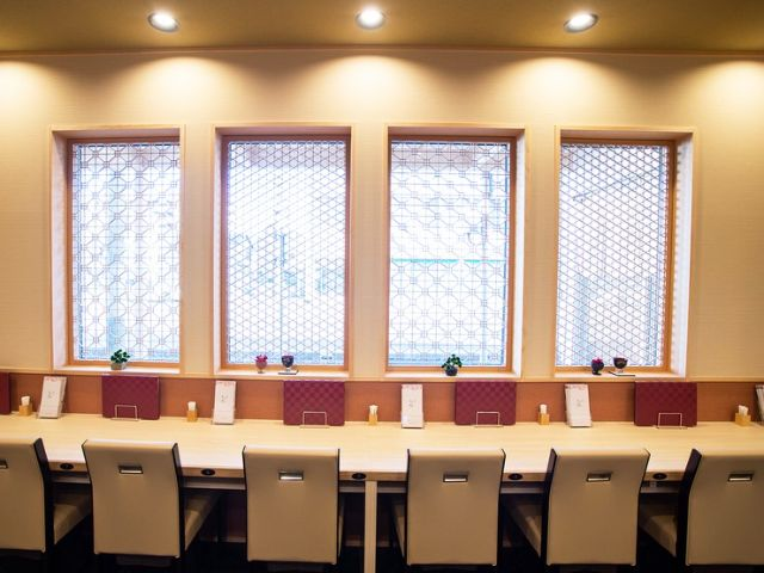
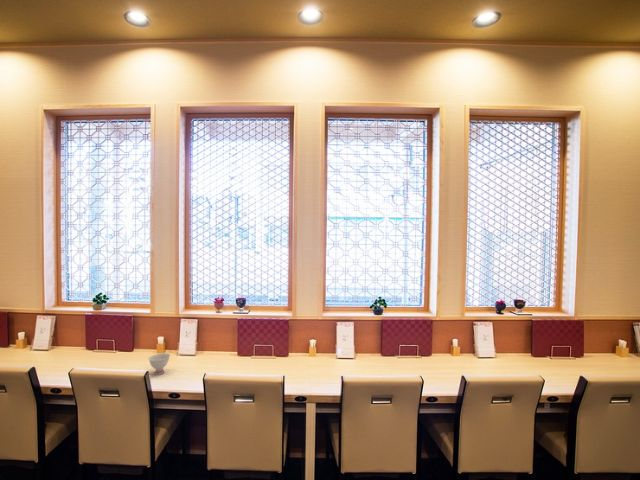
+ teacup [147,352,171,376]
